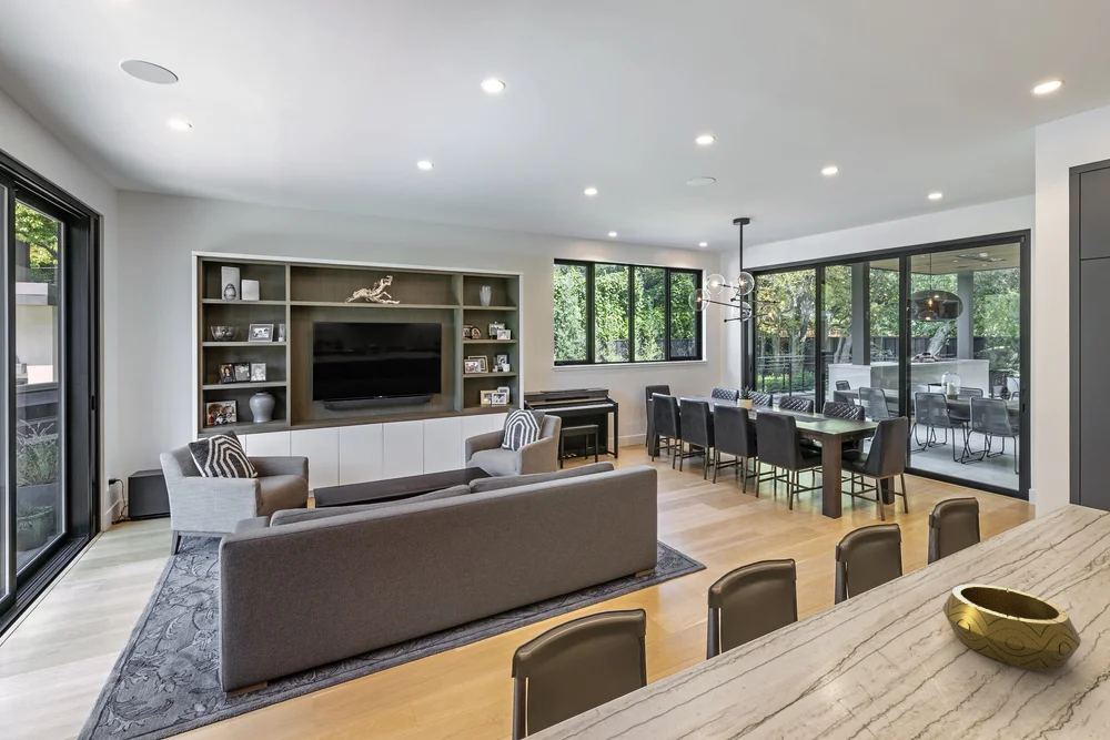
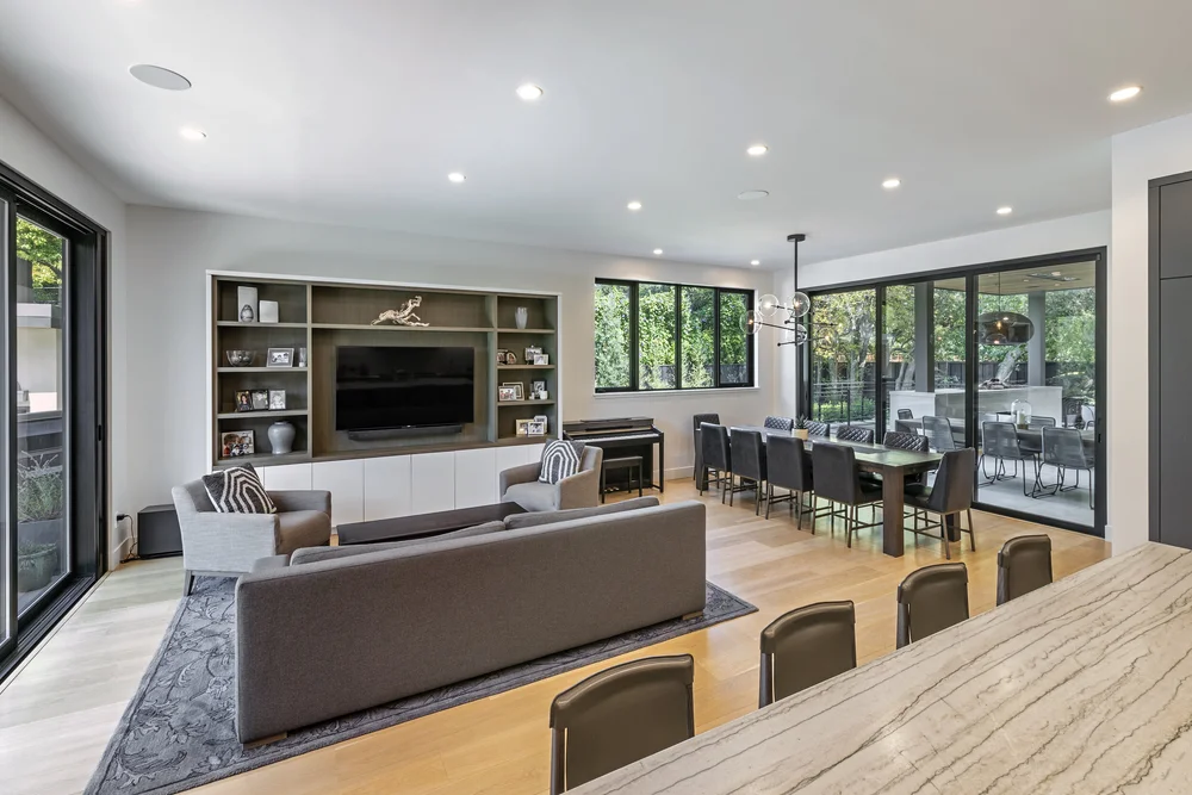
- decorative bowl [941,584,1082,670]
